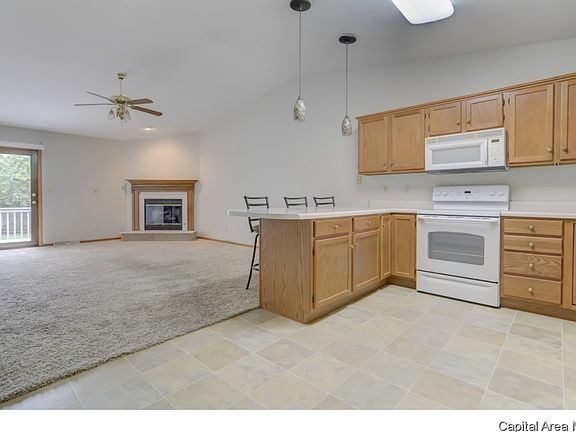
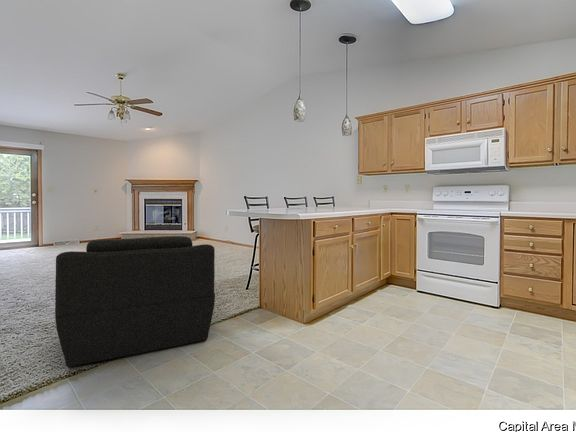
+ armchair [54,235,216,368]
